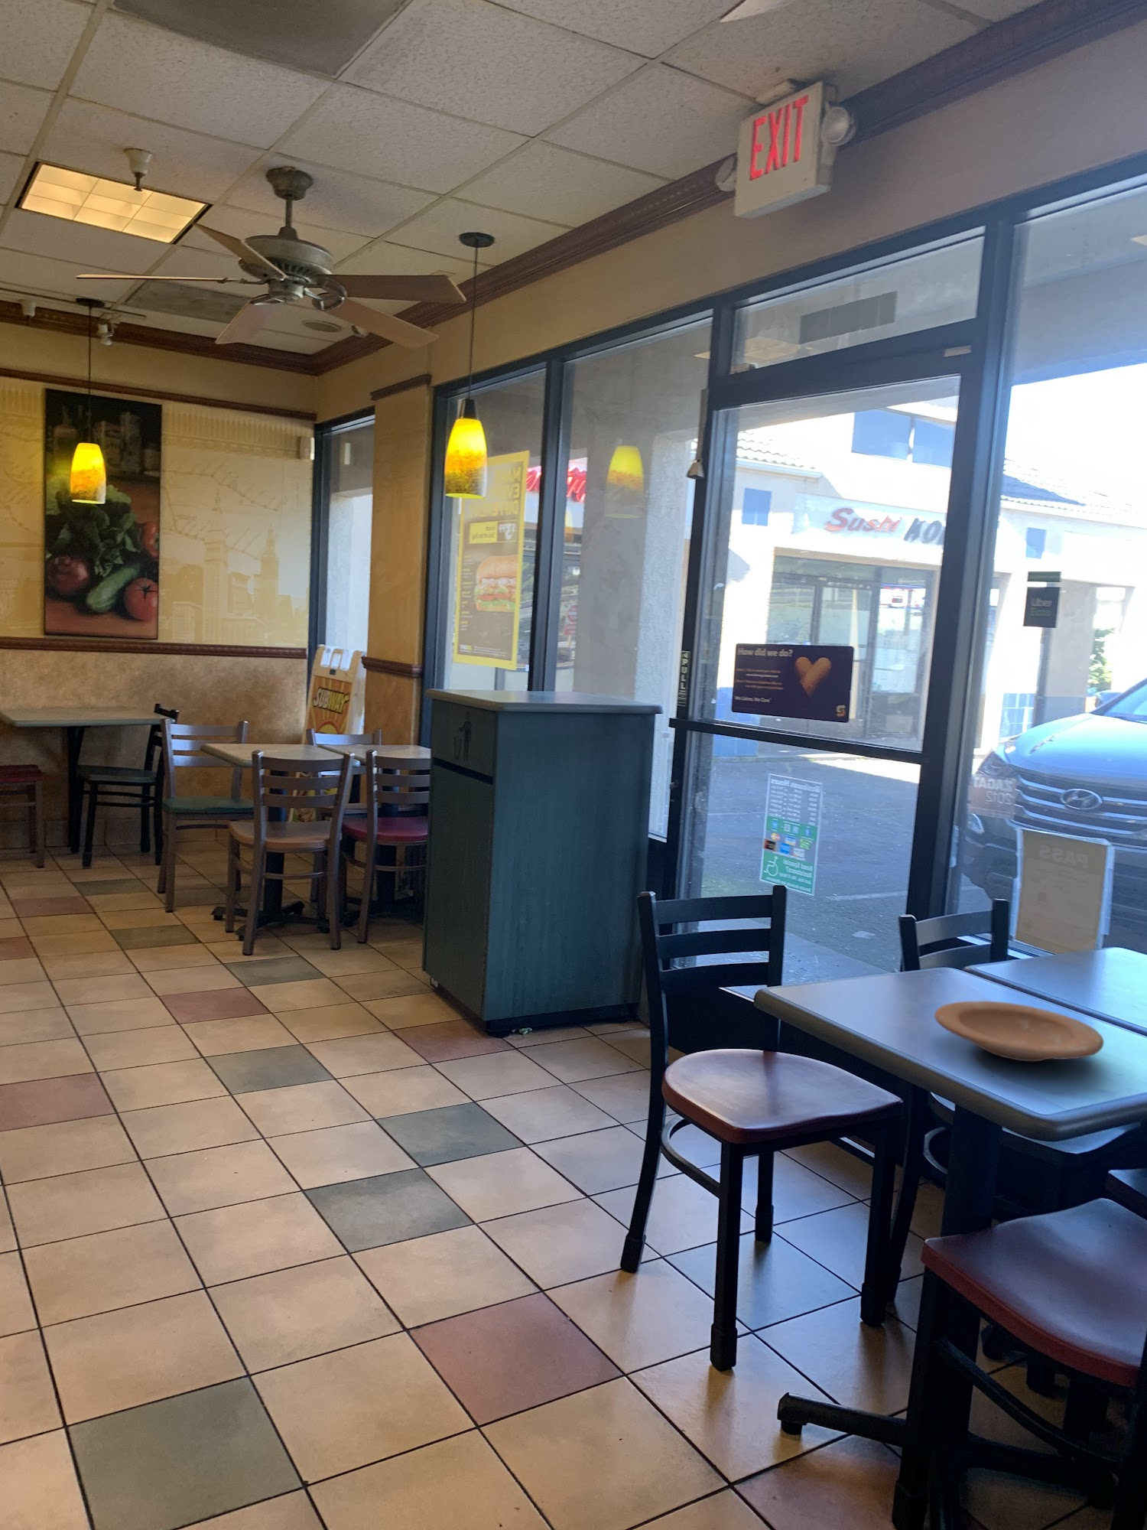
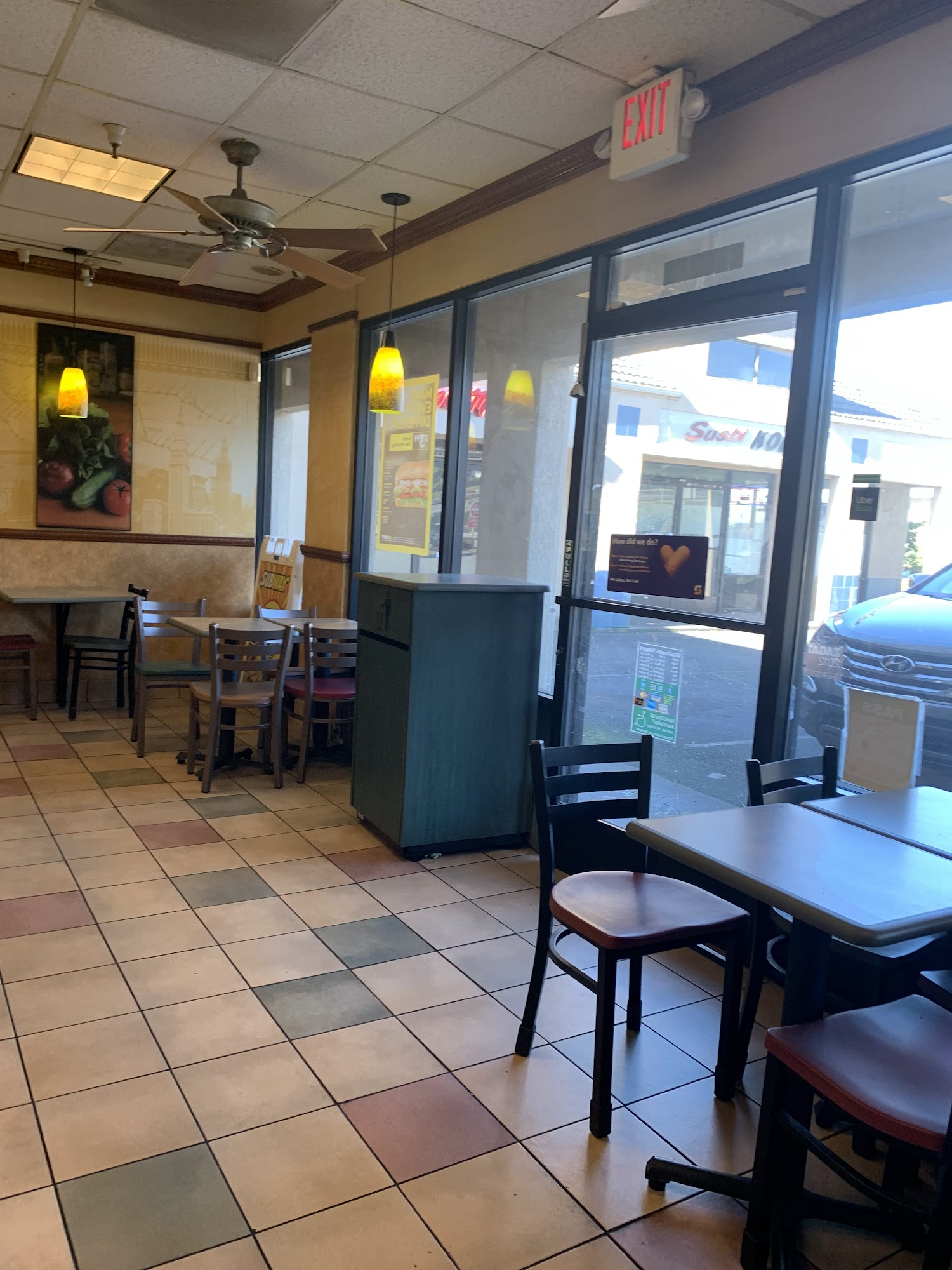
- plate [934,1000,1104,1063]
